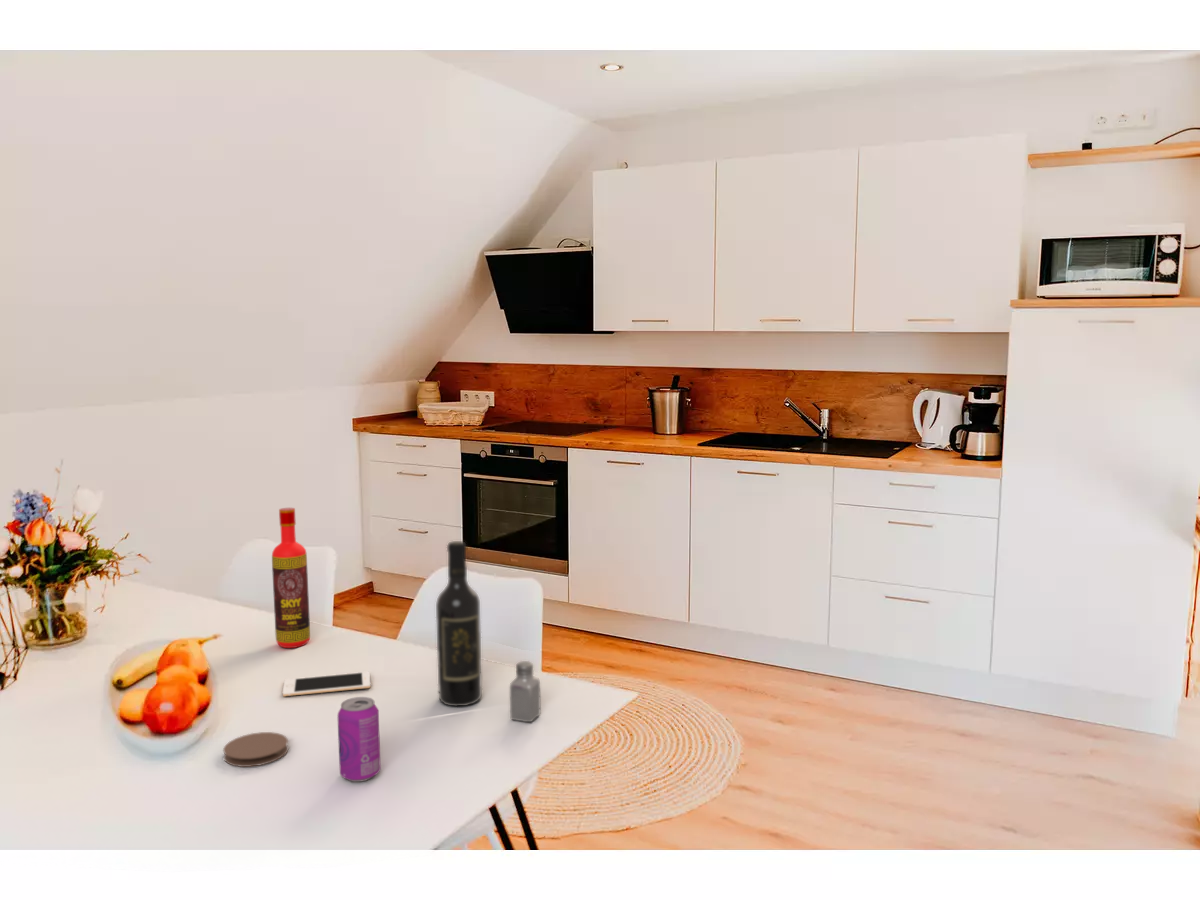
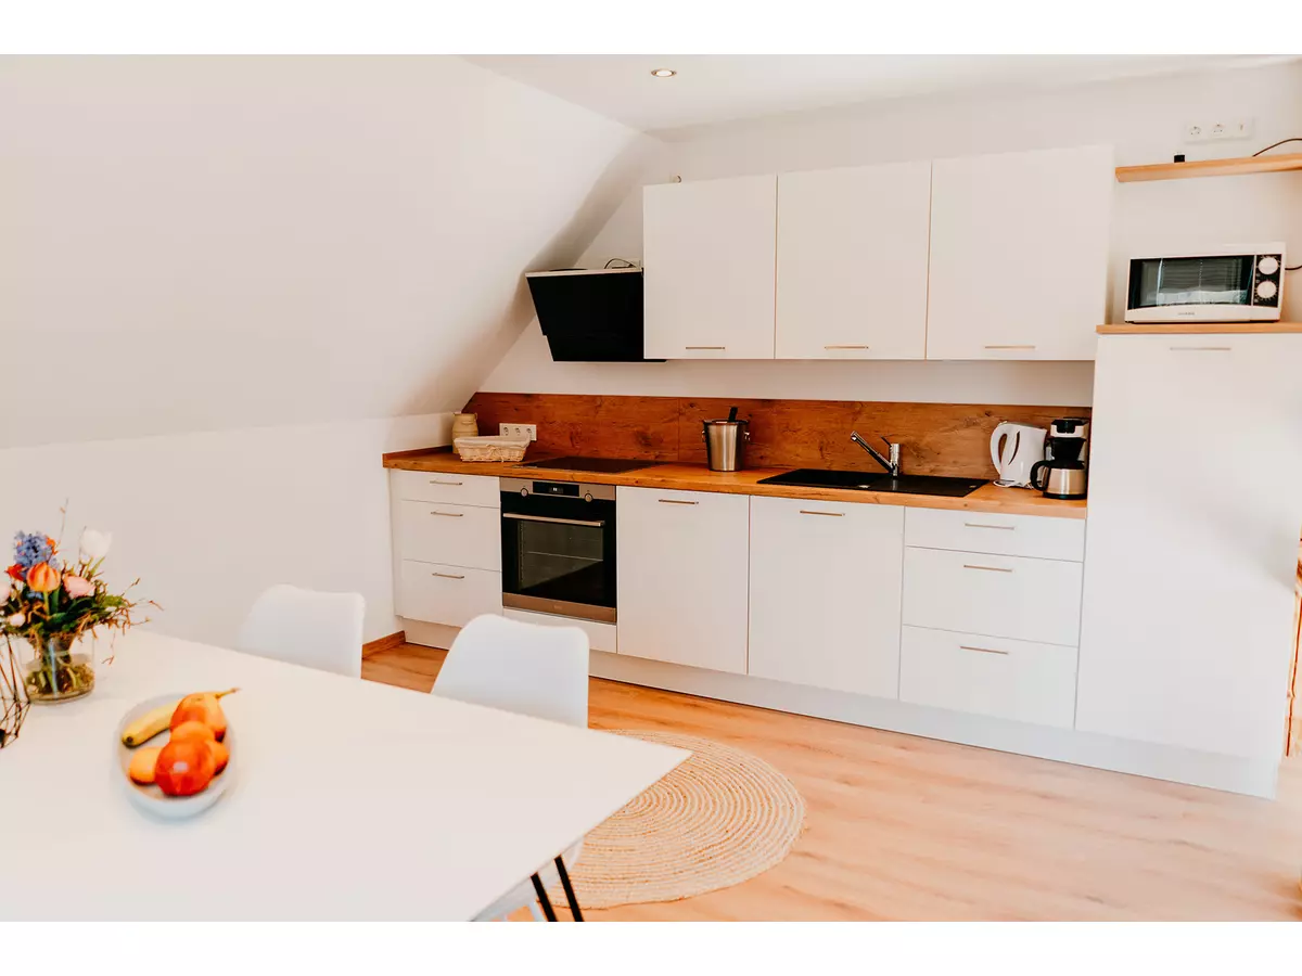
- beverage can [336,696,382,783]
- saltshaker [509,660,541,723]
- bottle [271,507,311,649]
- cell phone [282,671,372,697]
- coaster [222,731,290,768]
- wine bottle [435,540,483,708]
